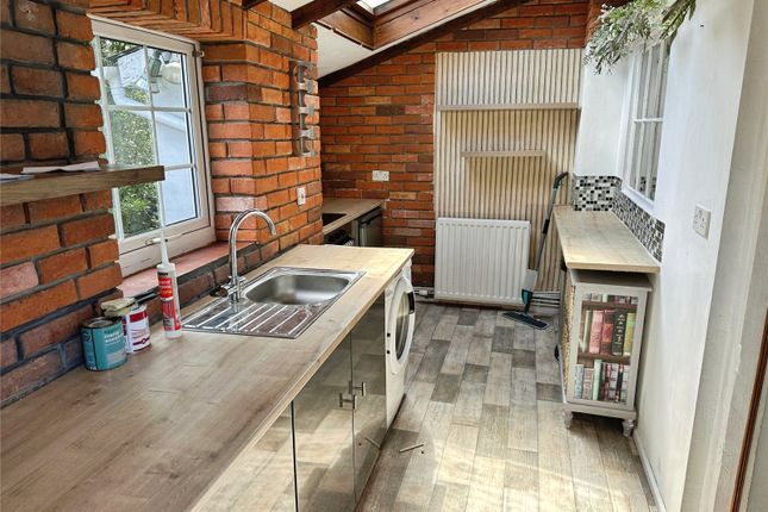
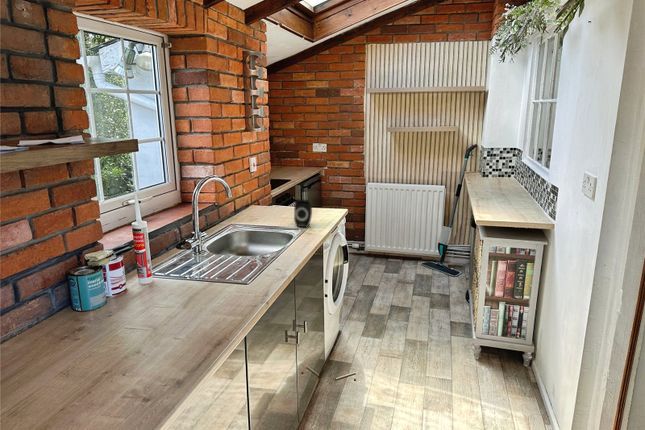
+ speaker [293,198,313,228]
